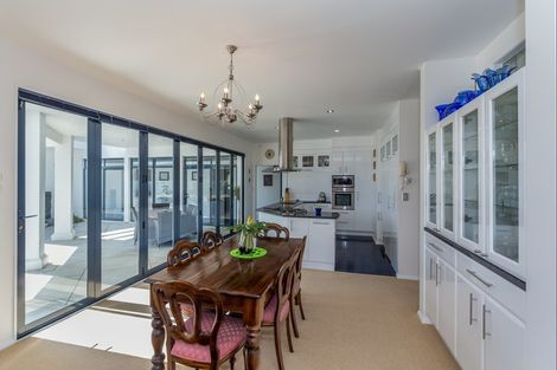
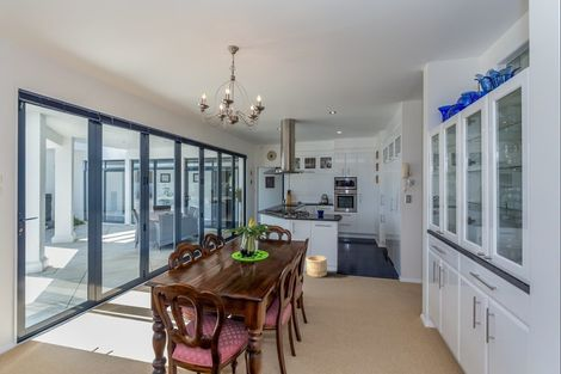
+ wooden bucket [304,255,328,278]
